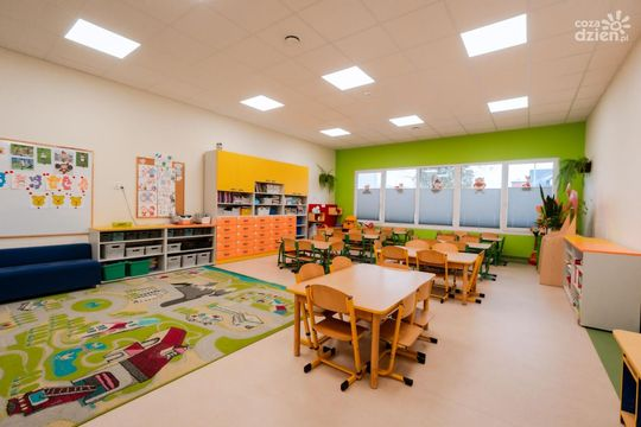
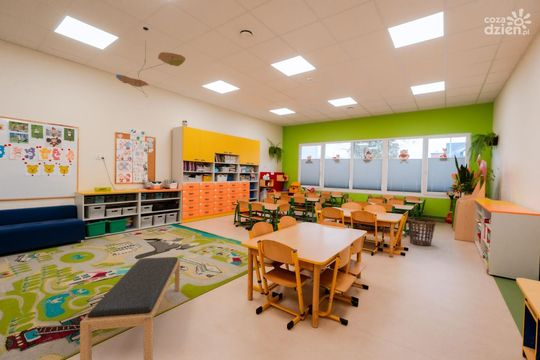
+ ceiling mobile [115,26,186,98]
+ basket [406,216,437,247]
+ bench [79,256,181,360]
